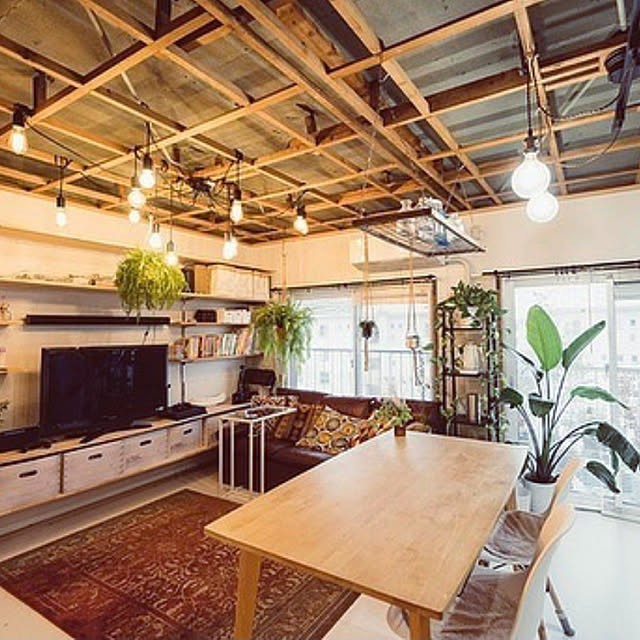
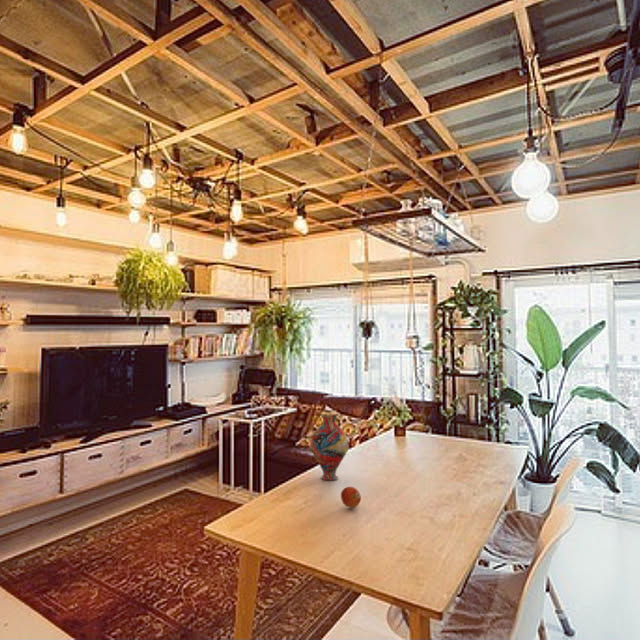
+ vase [309,413,350,481]
+ fruit [340,486,362,509]
